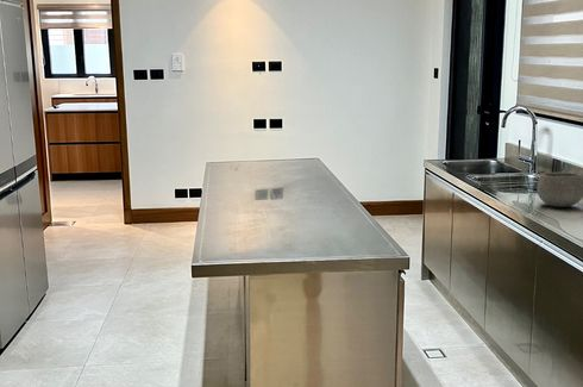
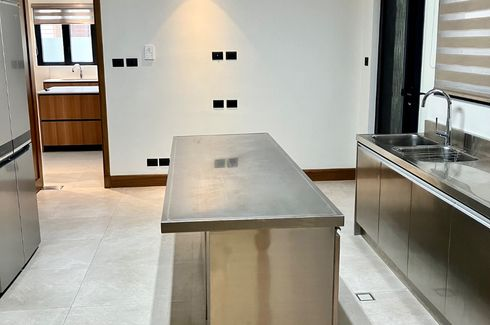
- bowl [535,171,583,208]
